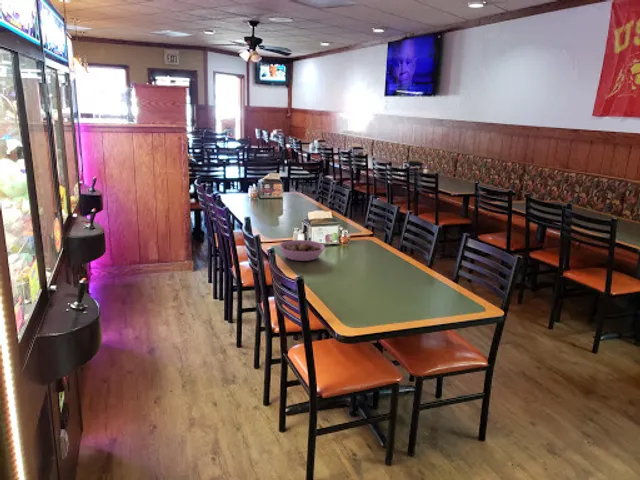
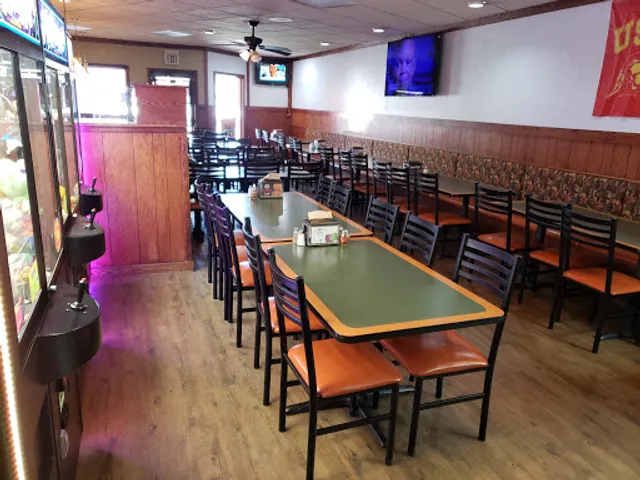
- bowl [278,239,326,262]
